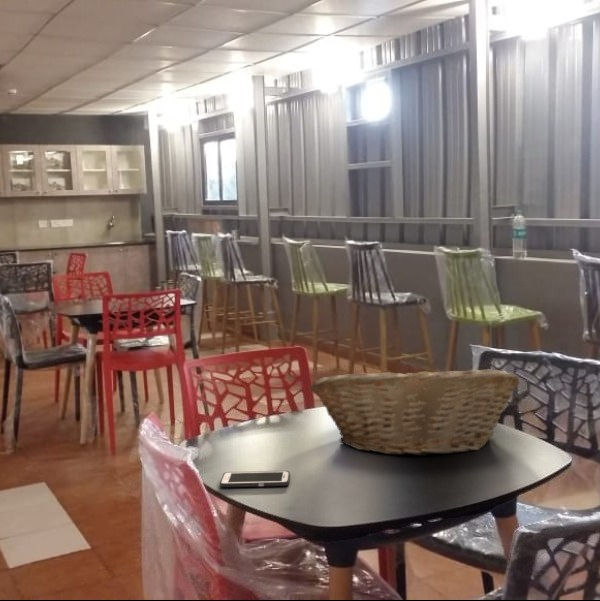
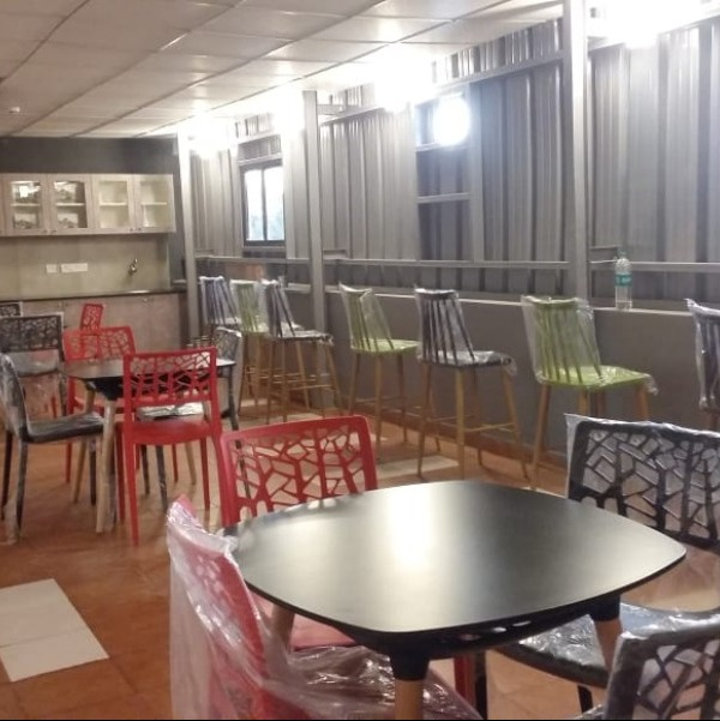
- fruit basket [309,363,521,457]
- cell phone [219,470,291,488]
